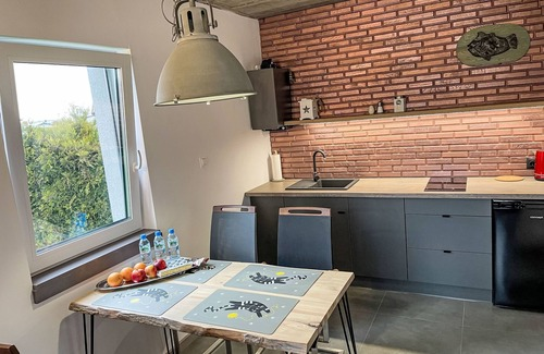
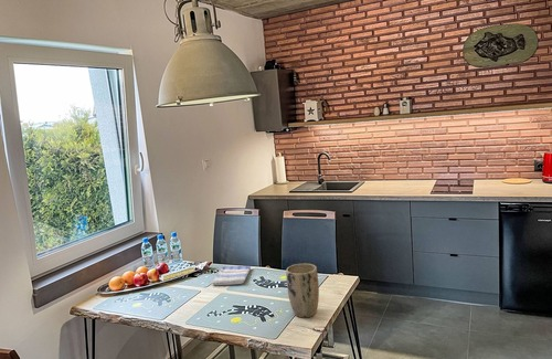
+ plant pot [285,263,320,318]
+ dish towel [211,265,252,286]
